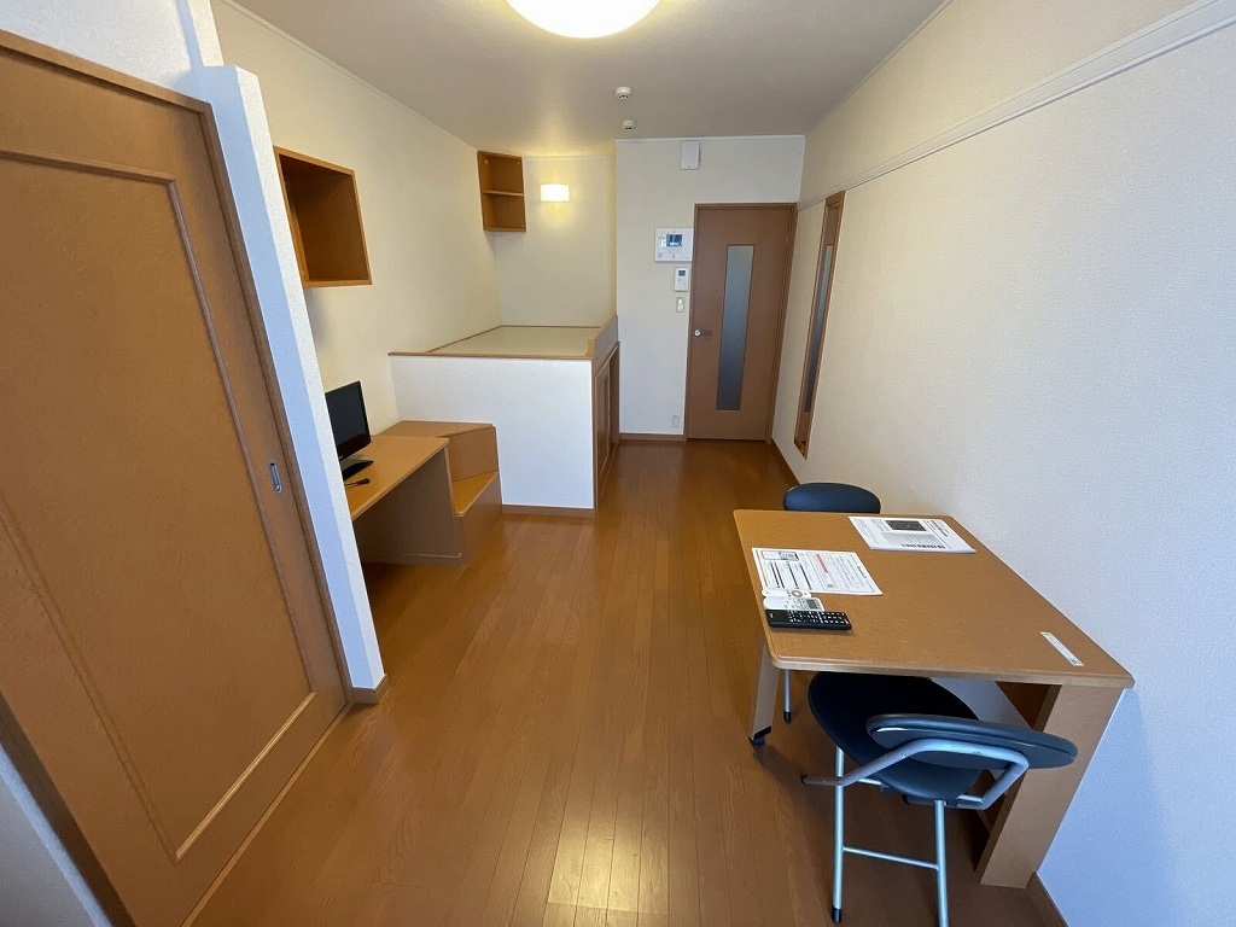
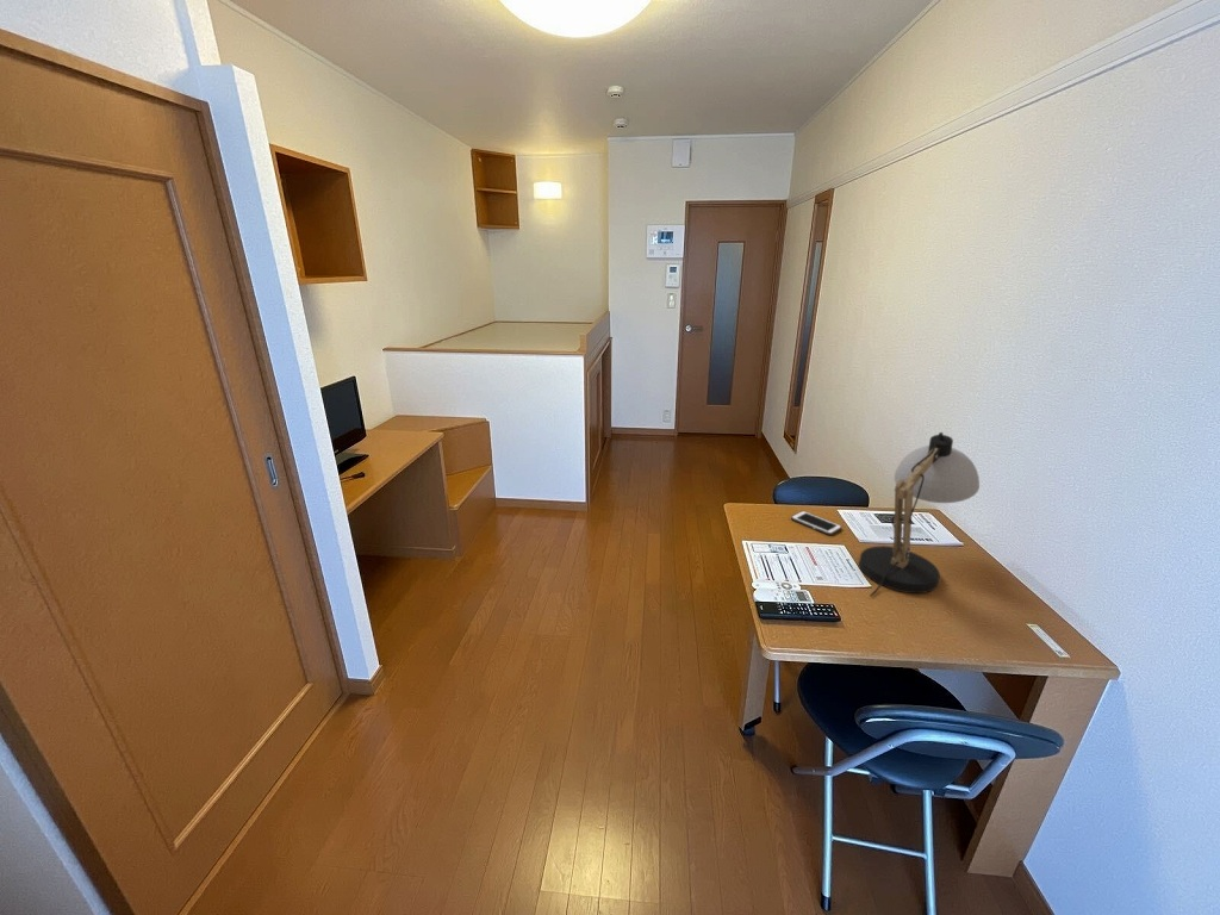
+ cell phone [790,510,844,536]
+ desk lamp [858,431,981,598]
